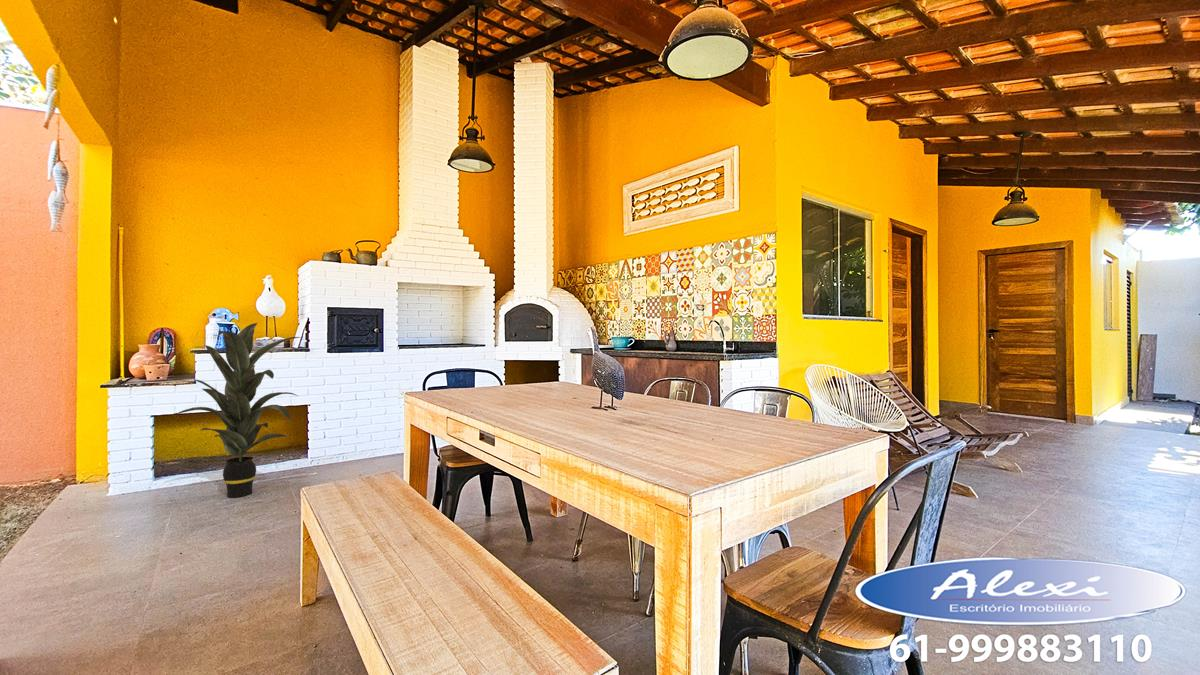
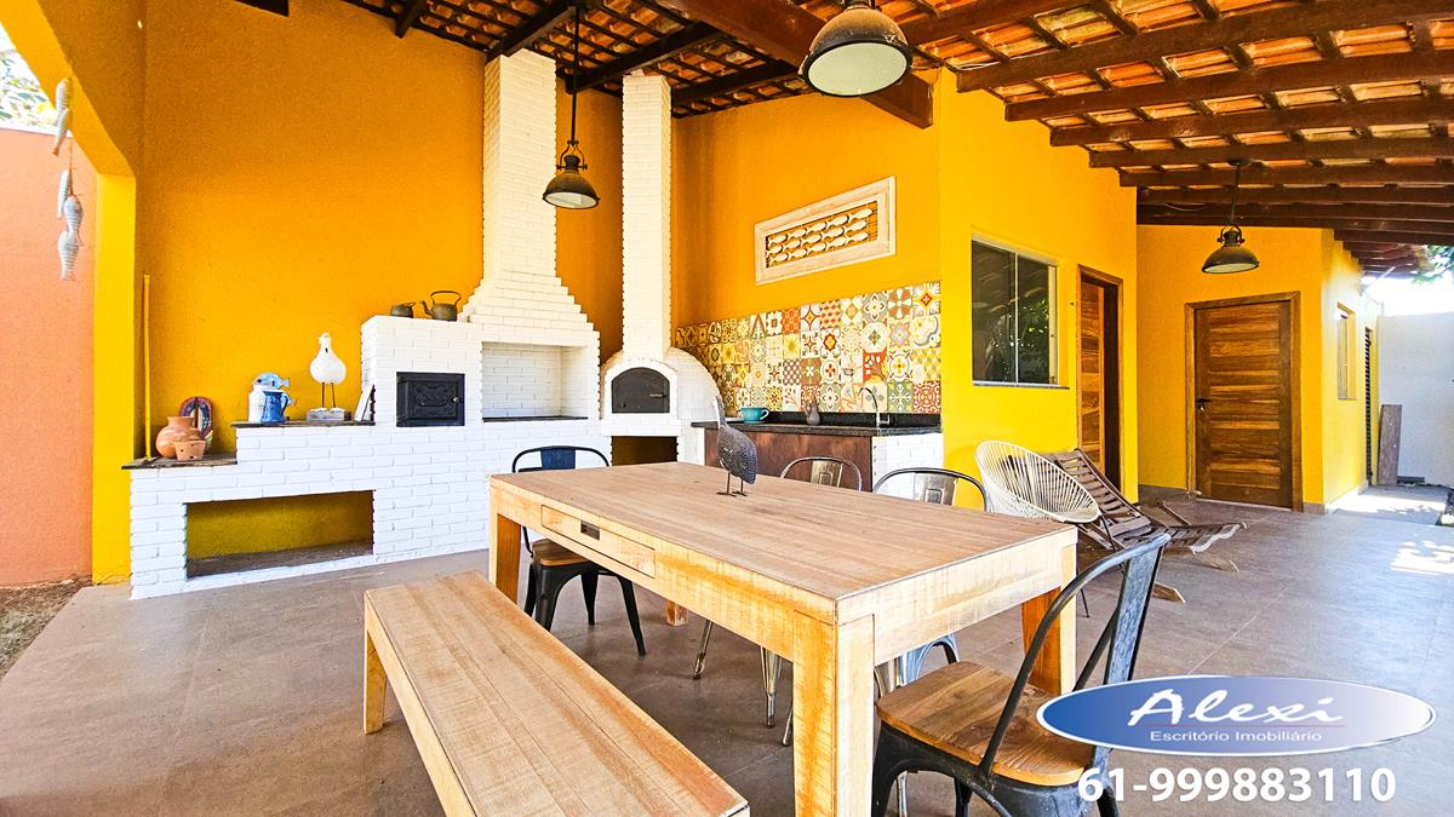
- indoor plant [171,322,304,498]
